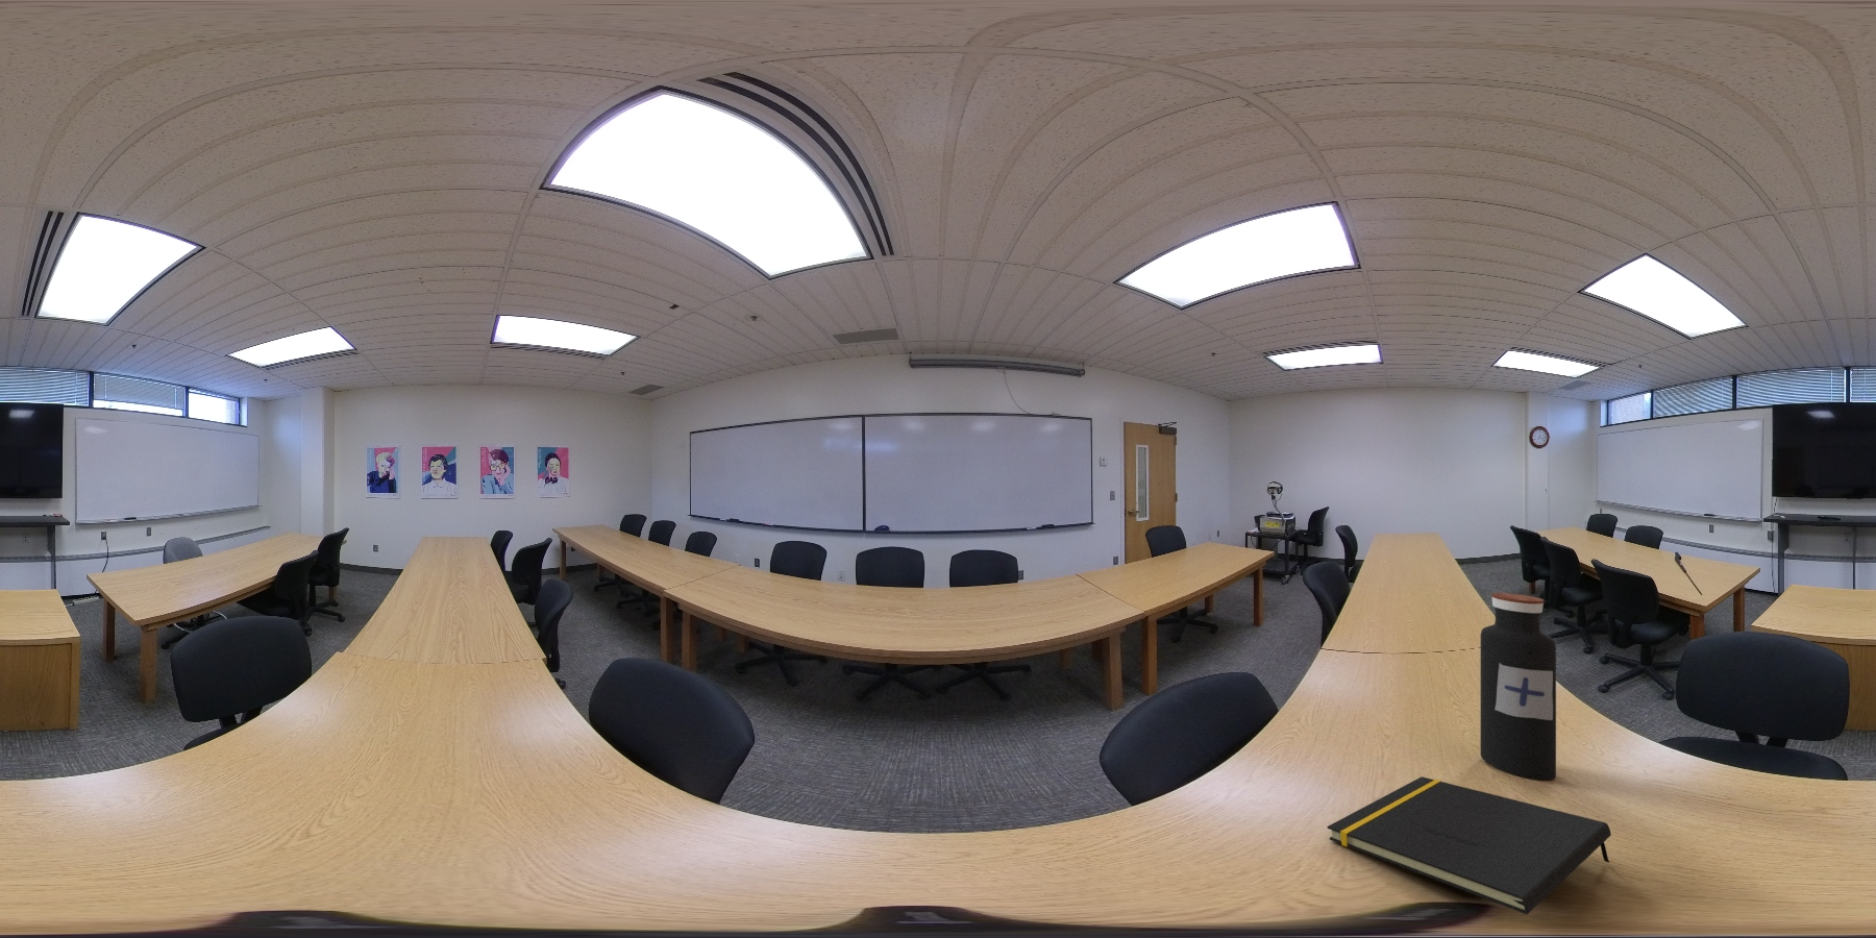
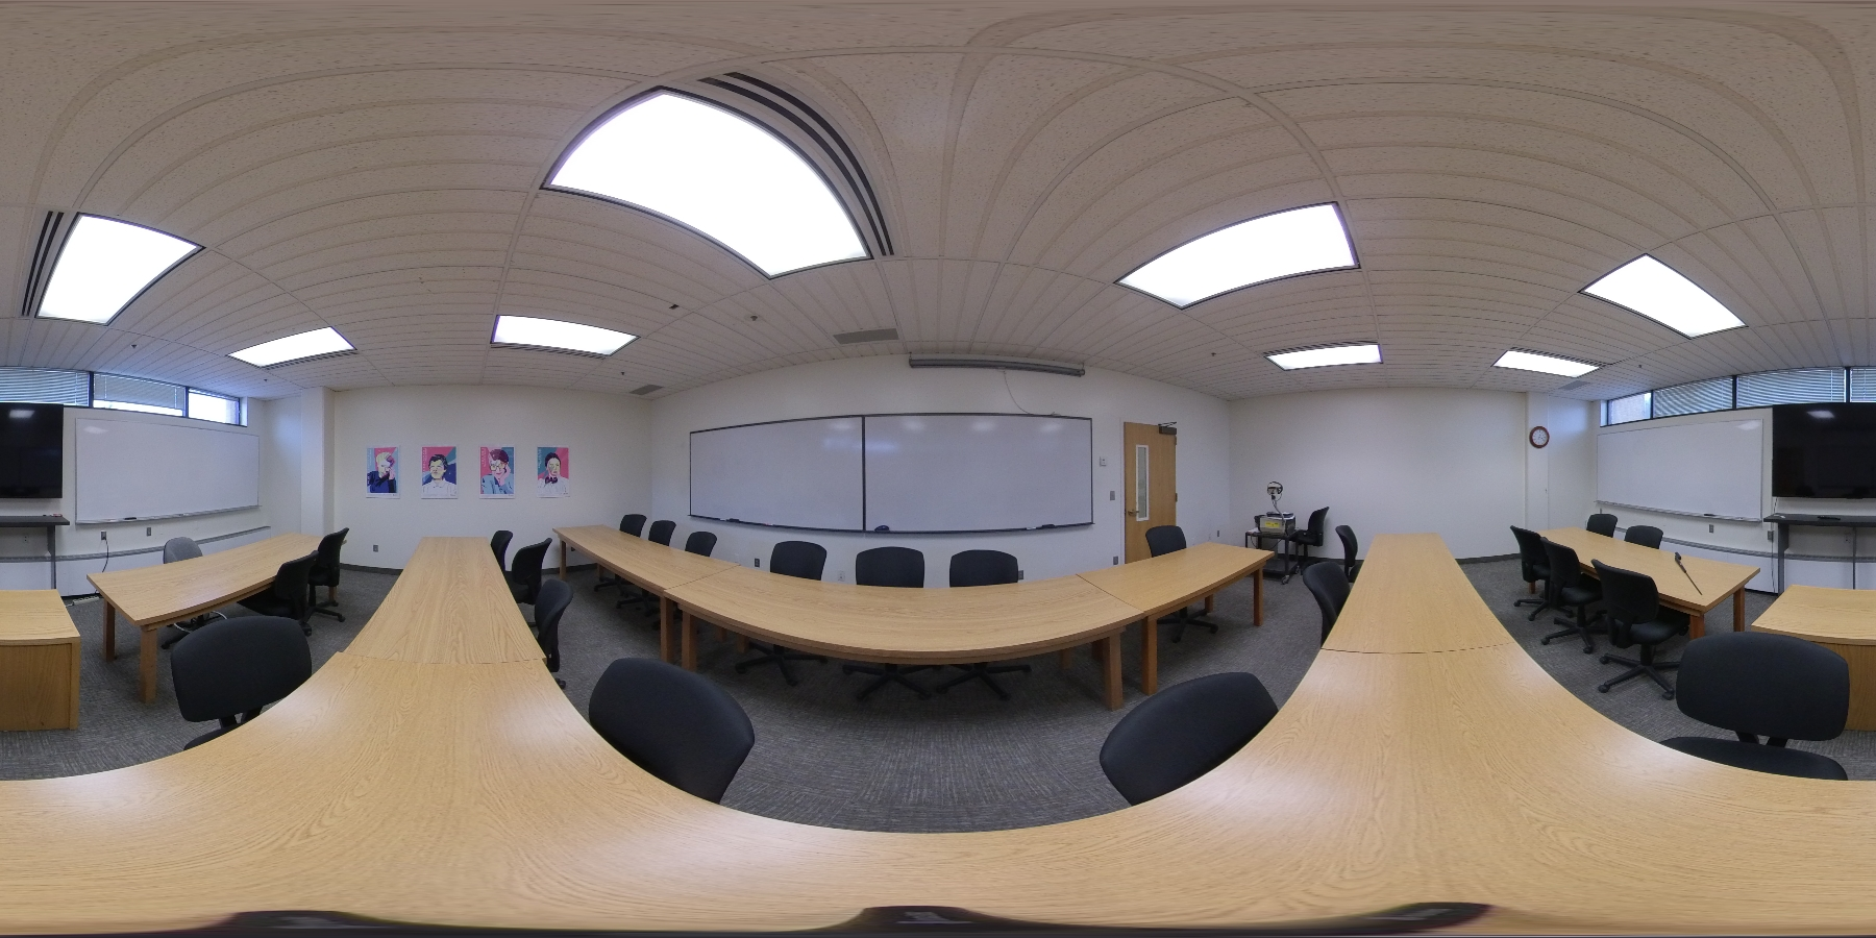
- notepad [1326,775,1613,915]
- water bottle [1480,592,1557,781]
